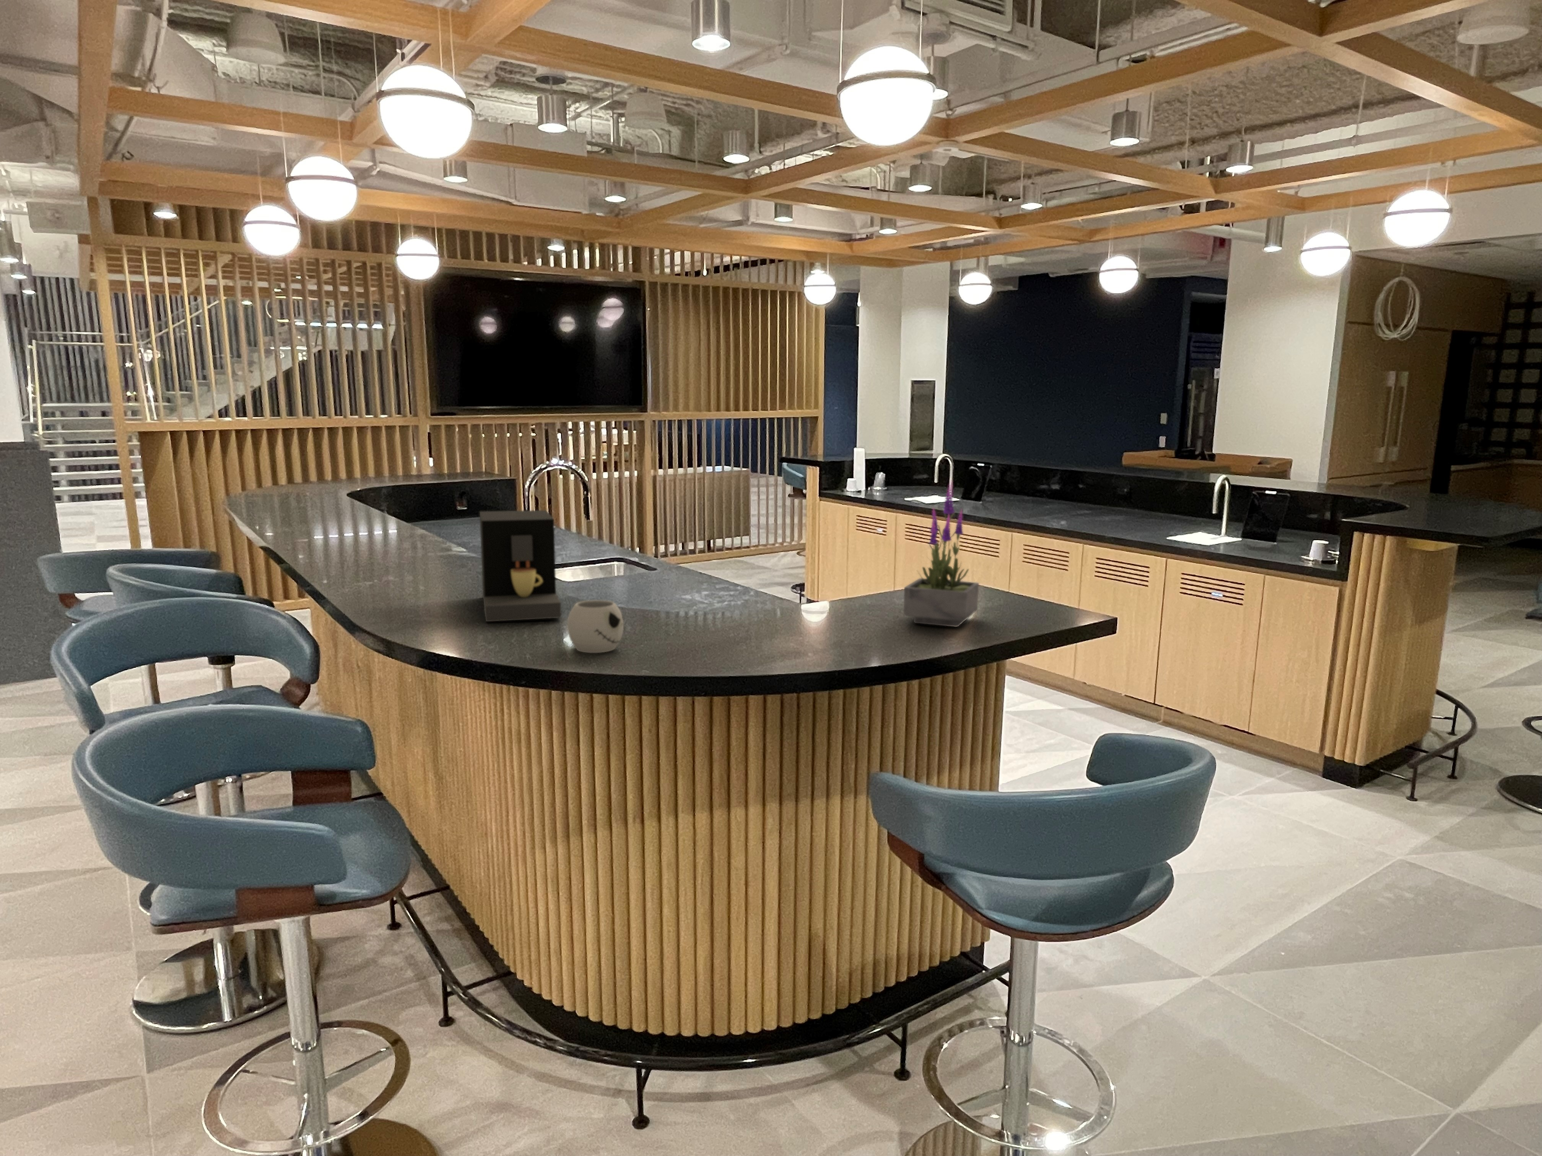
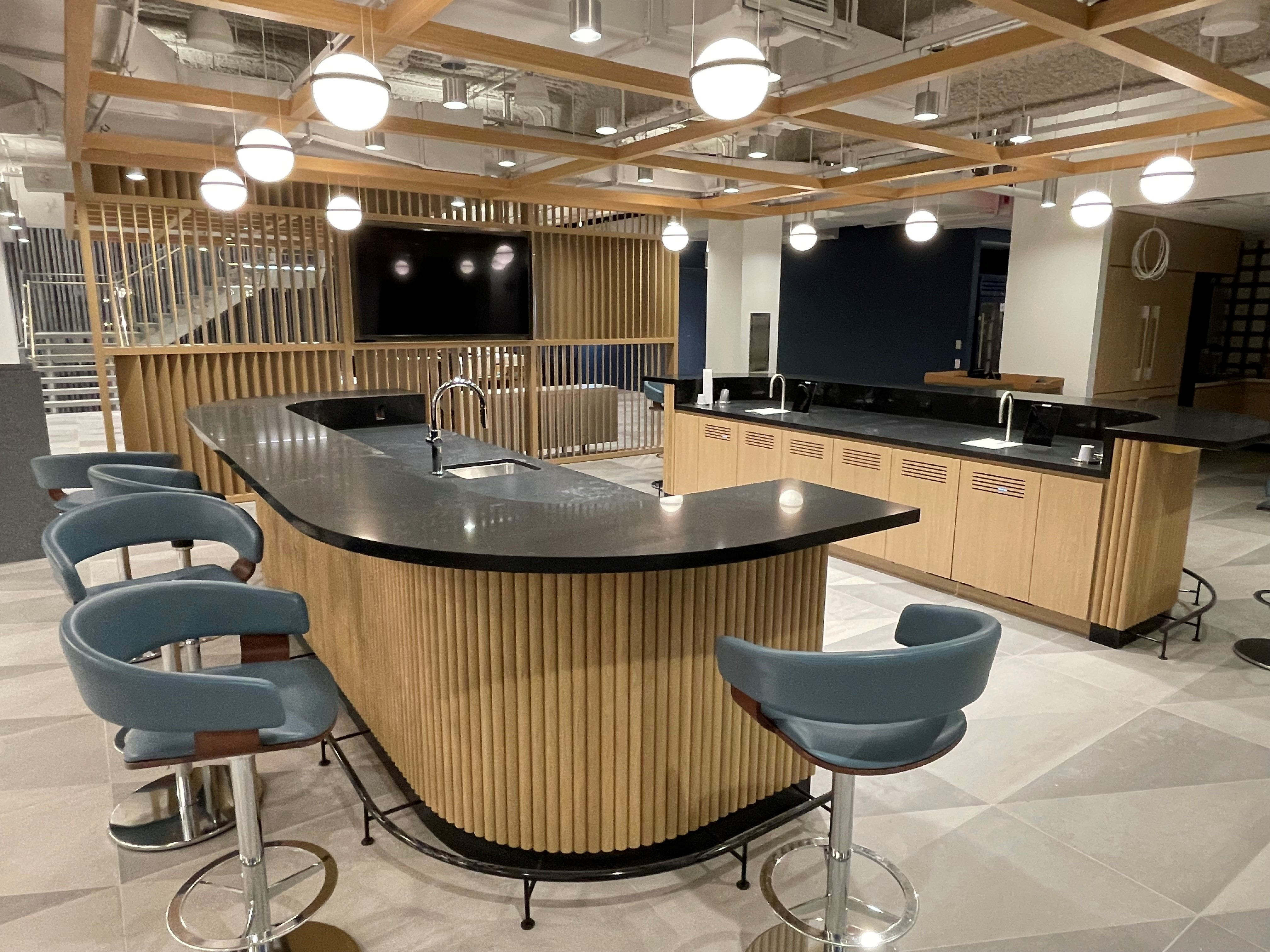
- potted plant [903,480,980,628]
- mug [567,600,624,653]
- coffee maker [480,510,562,622]
